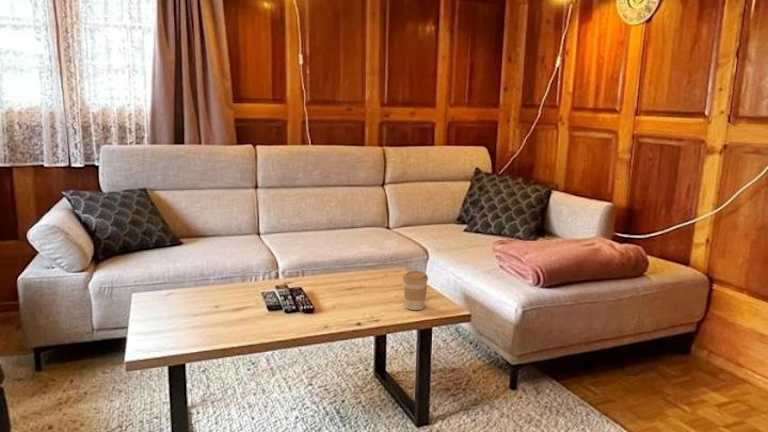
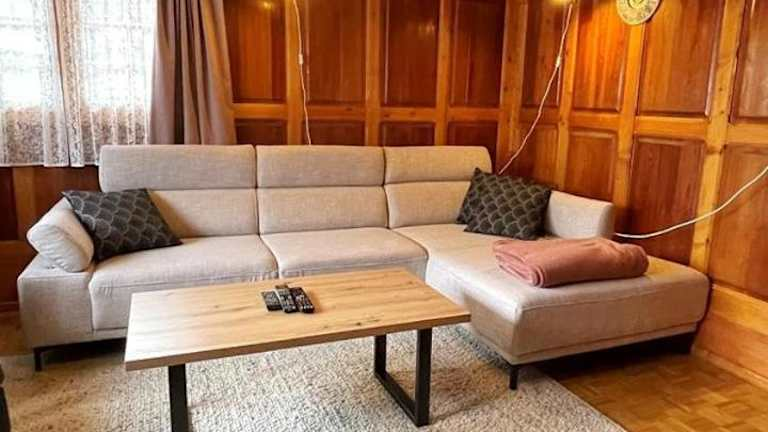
- coffee cup [402,270,429,311]
